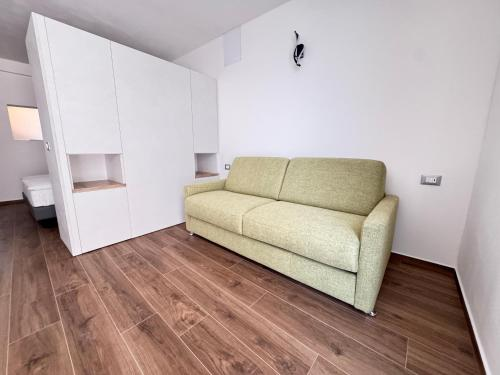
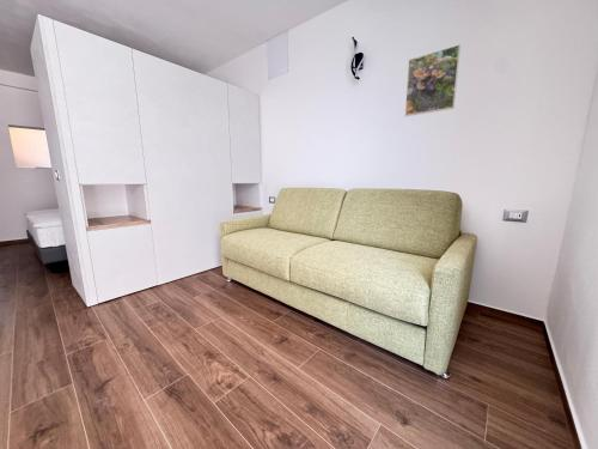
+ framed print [404,43,462,117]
